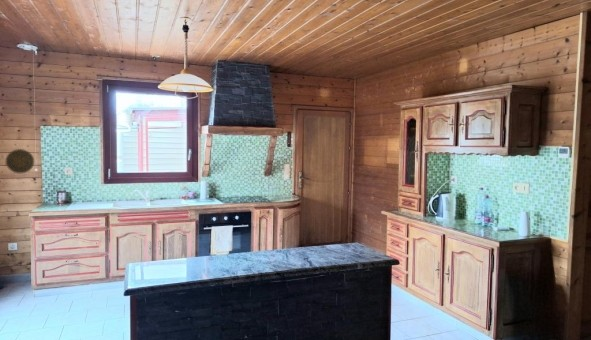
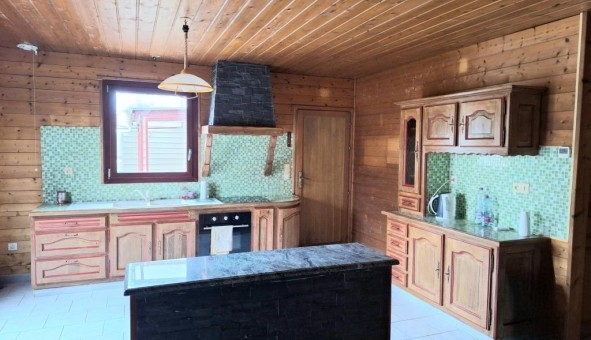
- decorative plate [5,148,35,174]
